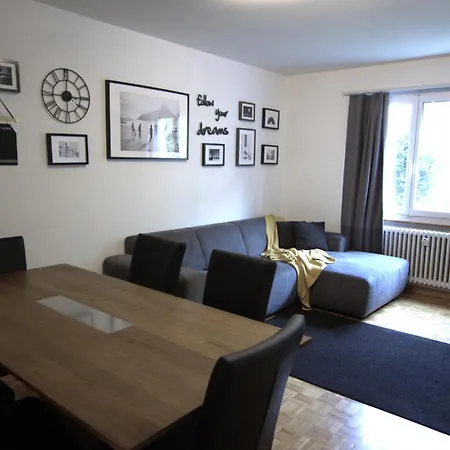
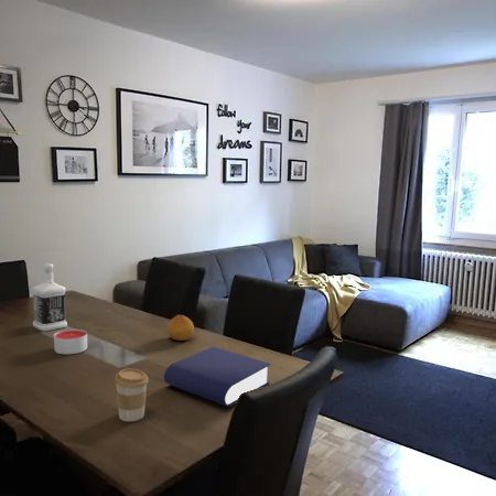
+ candle [53,328,88,355]
+ bottle [31,262,68,333]
+ fruit [166,314,195,342]
+ book [163,346,271,408]
+ coffee cup [114,368,150,423]
